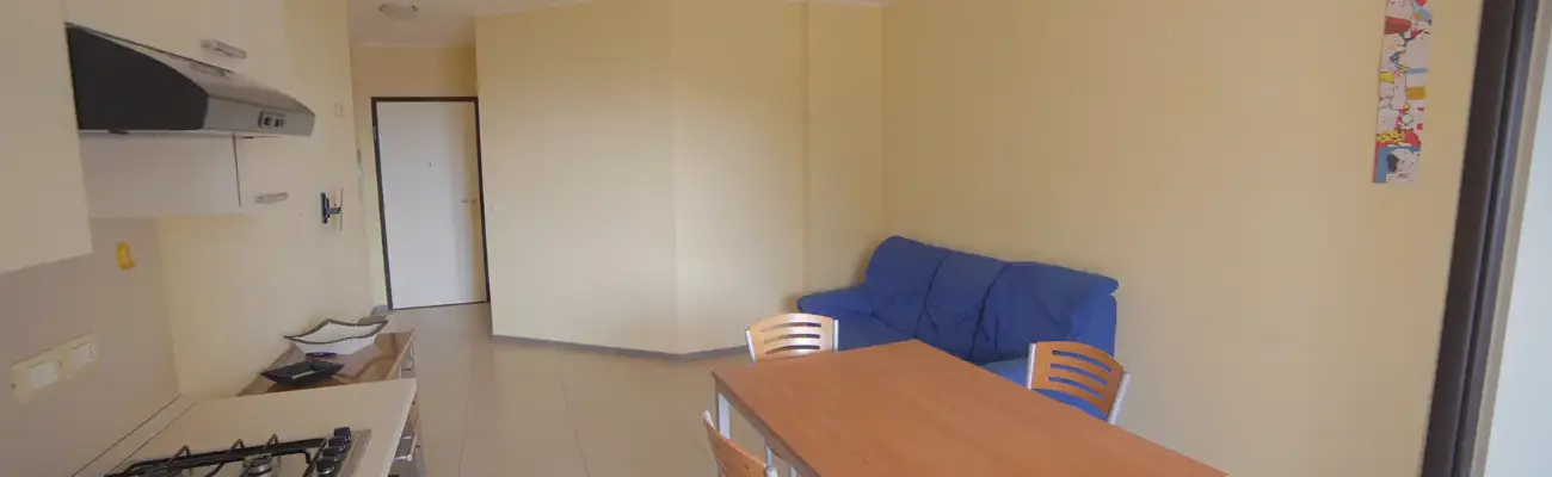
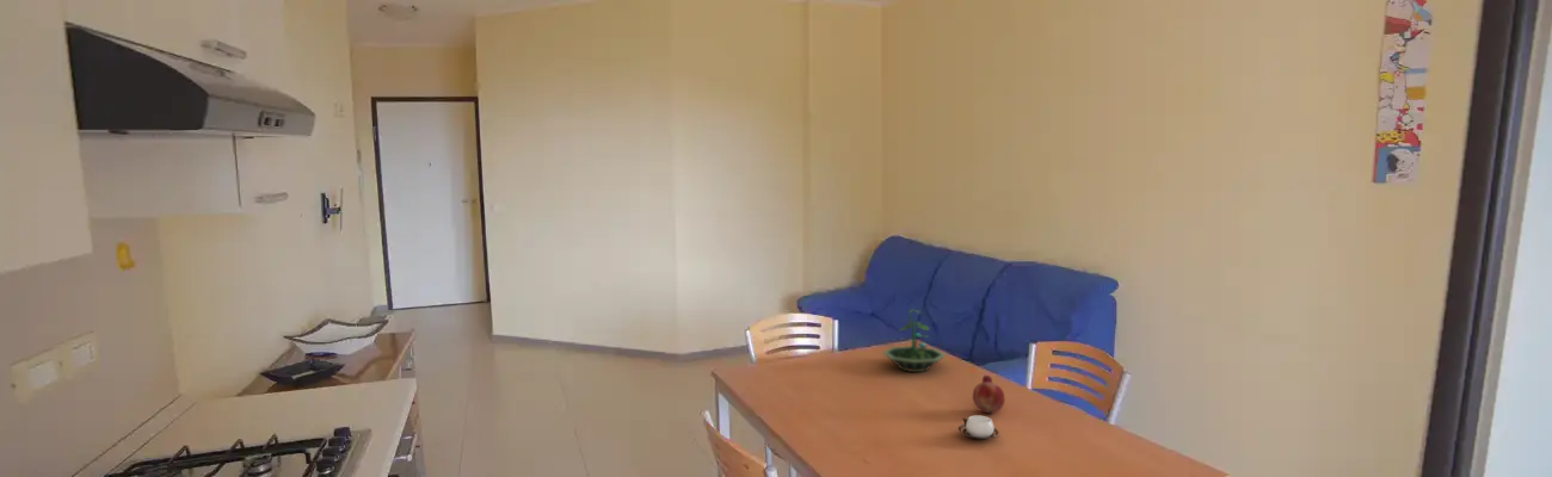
+ cup [957,414,1000,440]
+ terrarium [881,308,948,373]
+ fruit [972,374,1006,415]
